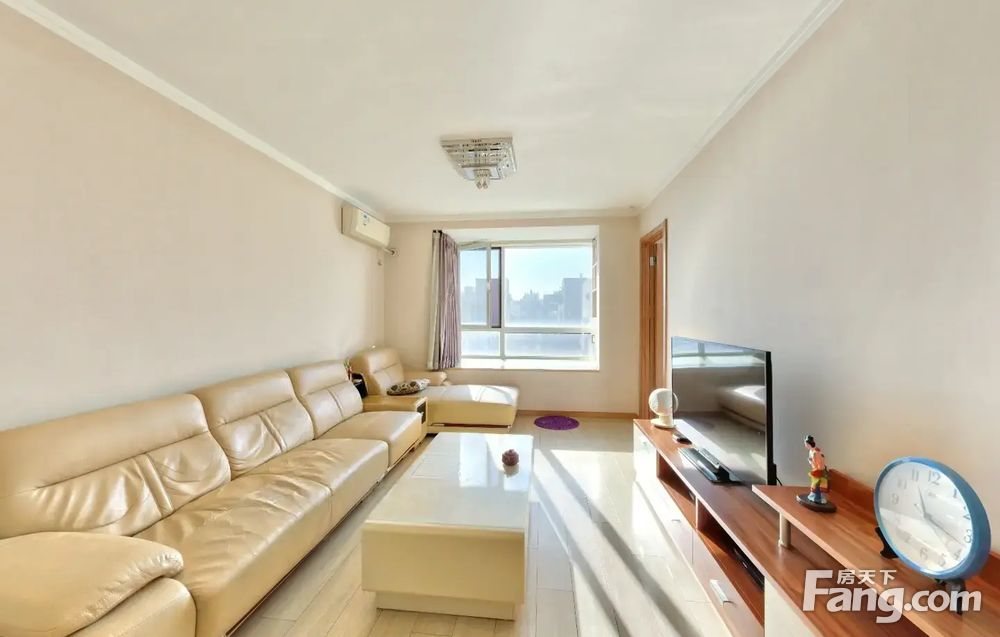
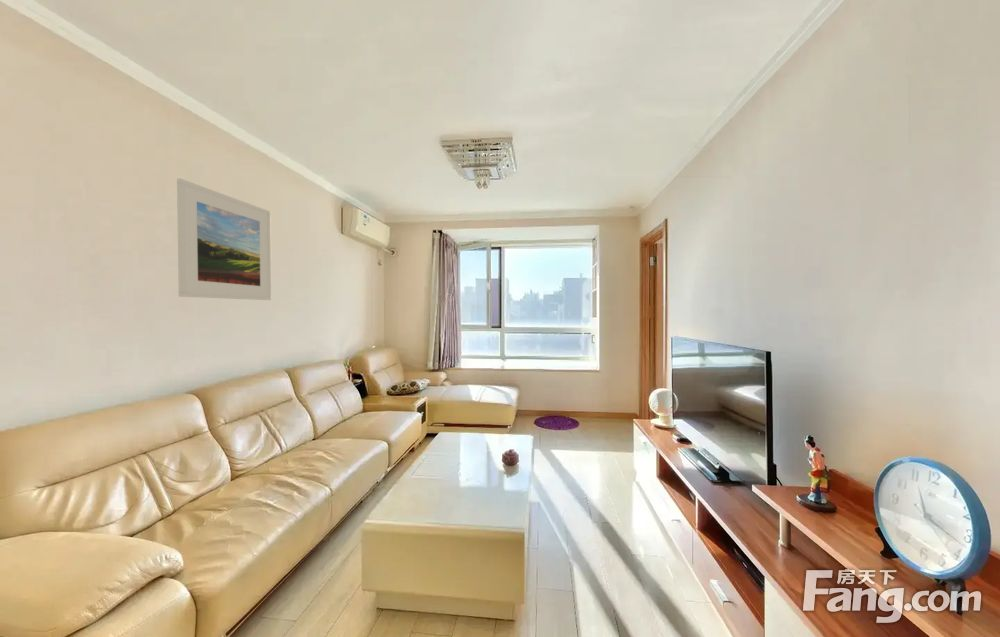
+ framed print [176,178,272,301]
